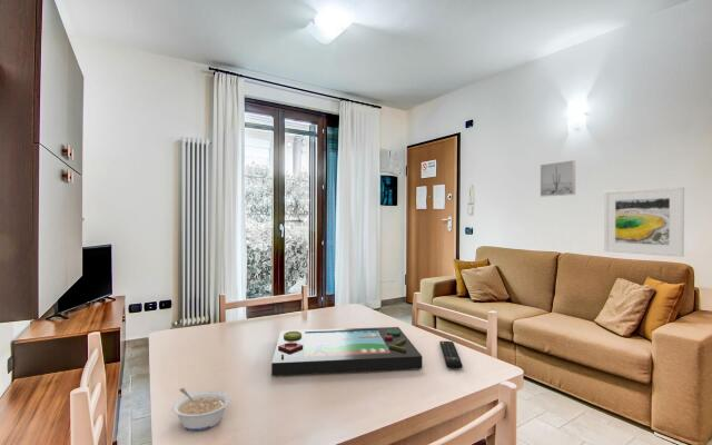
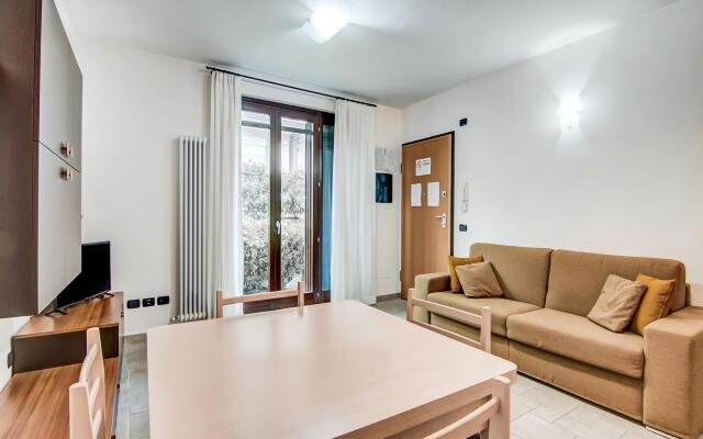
- legume [171,387,231,432]
- remote control [438,340,464,370]
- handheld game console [270,326,423,377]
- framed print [603,186,685,258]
- wall art [540,159,576,198]
